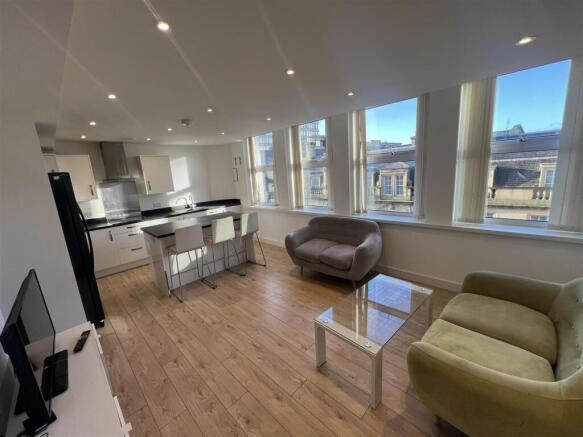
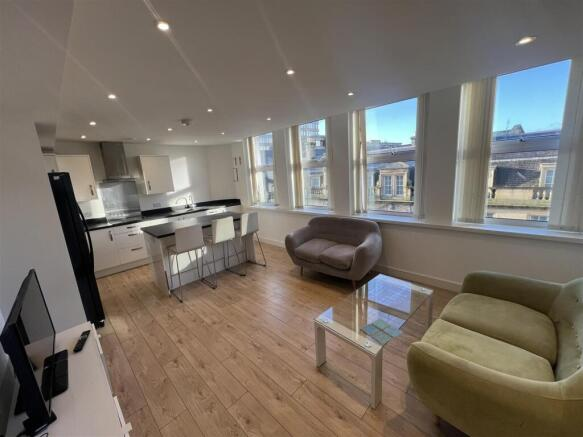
+ drink coaster [359,317,405,345]
